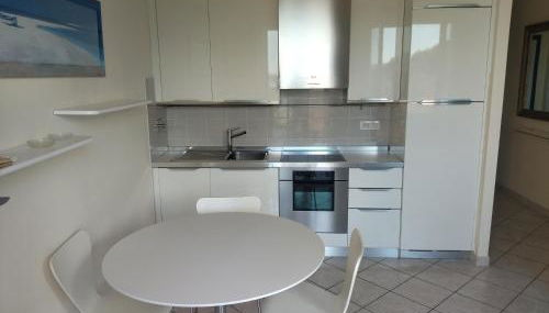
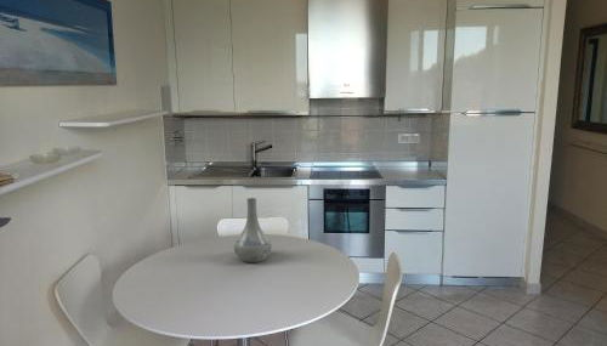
+ vase [233,197,273,263]
